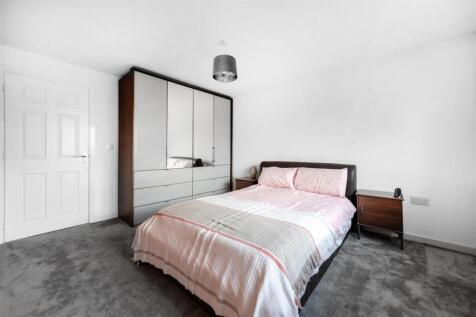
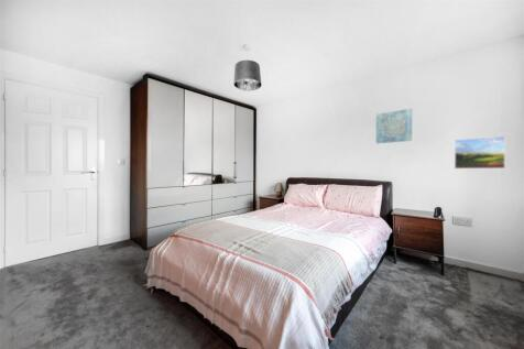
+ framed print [454,135,506,170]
+ wall art [375,107,413,144]
